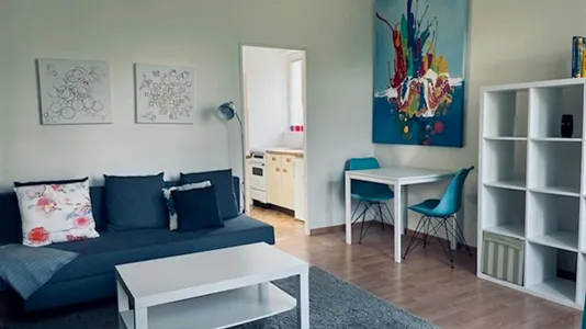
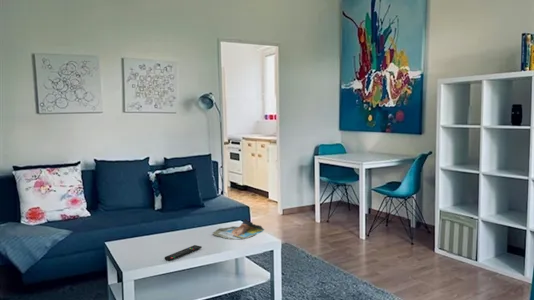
+ magazine [212,218,265,240]
+ remote control [164,244,203,262]
